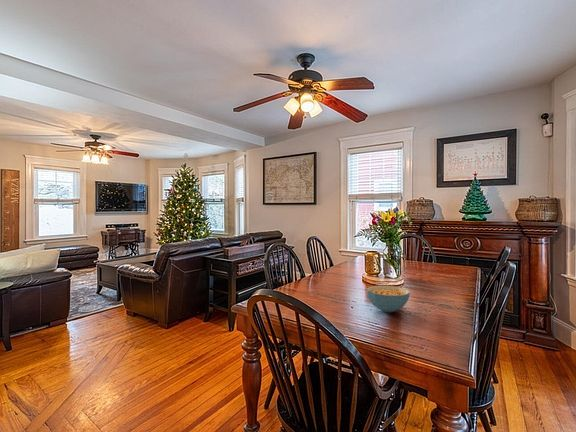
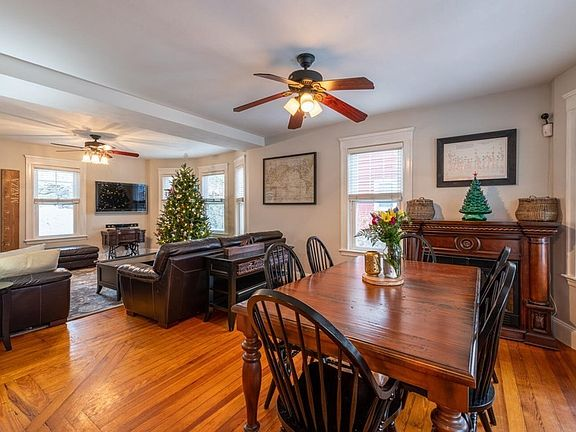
- cereal bowl [366,285,411,313]
